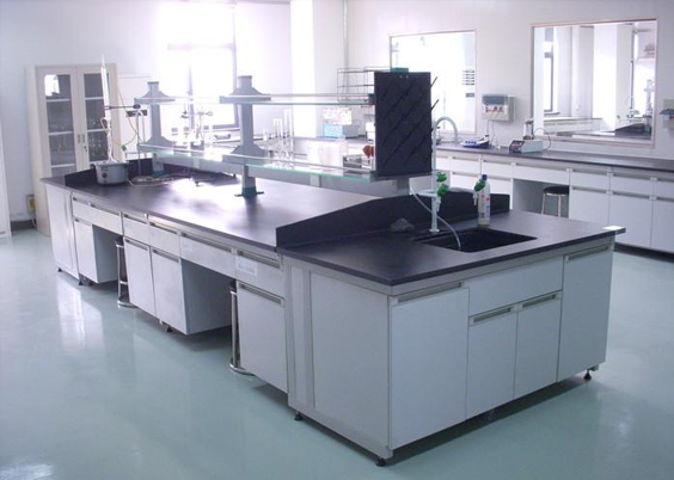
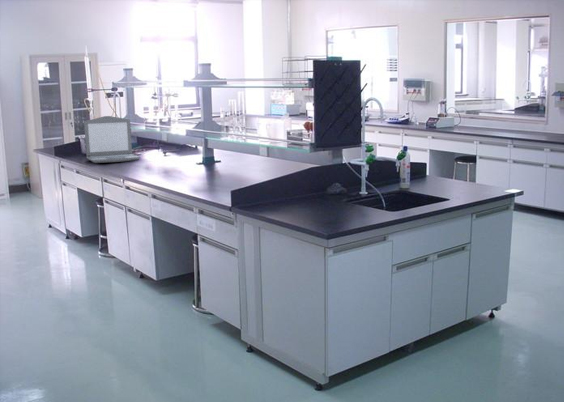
+ laptop [83,115,141,164]
